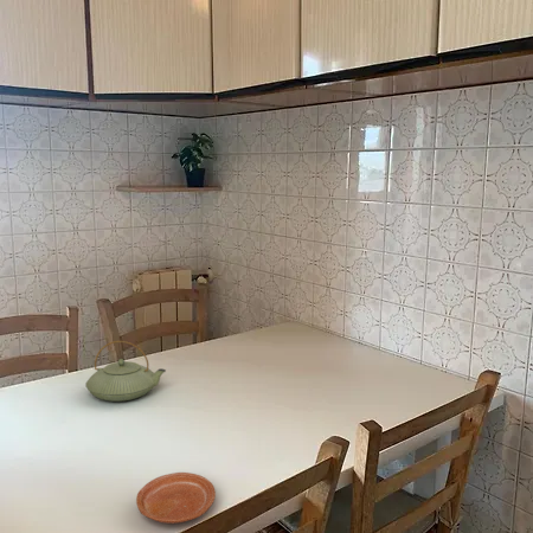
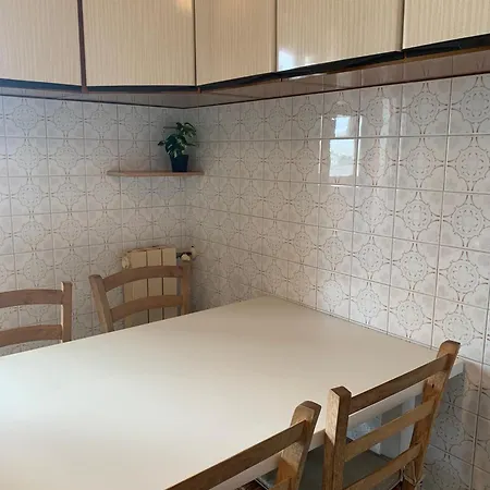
- plate [135,471,217,525]
- teapot [84,340,167,403]
